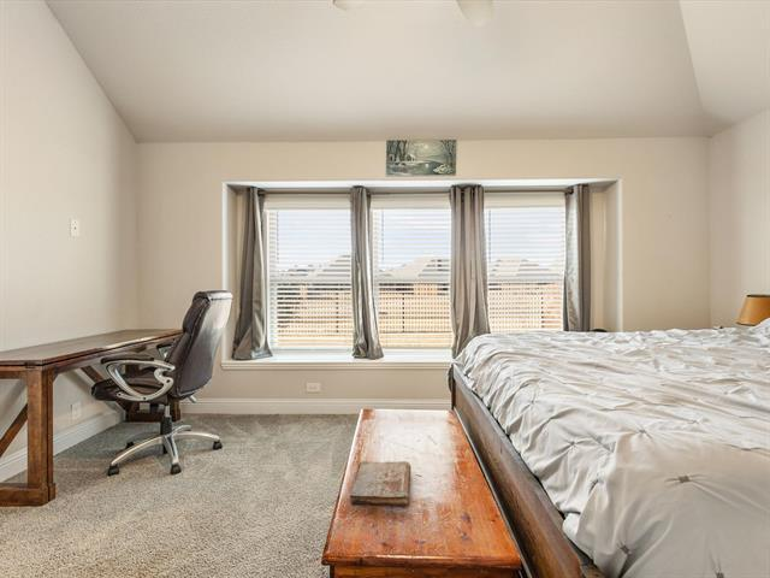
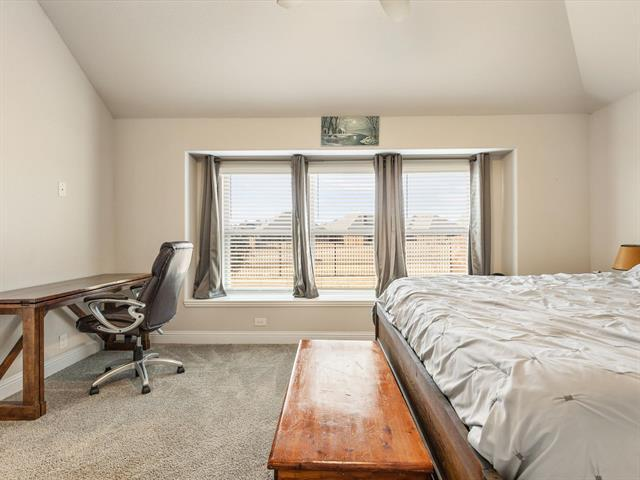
- book [349,460,411,507]
